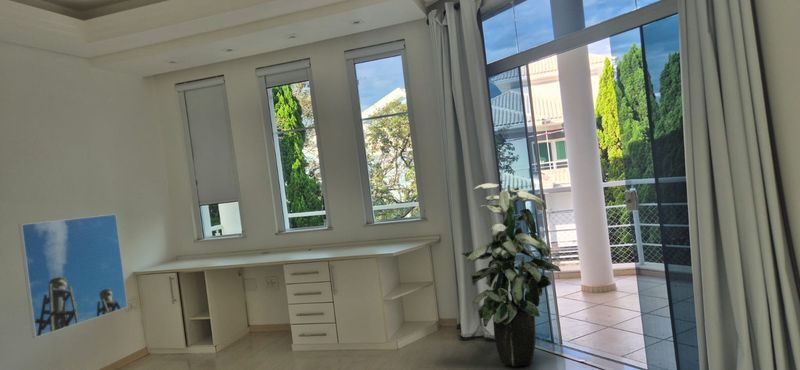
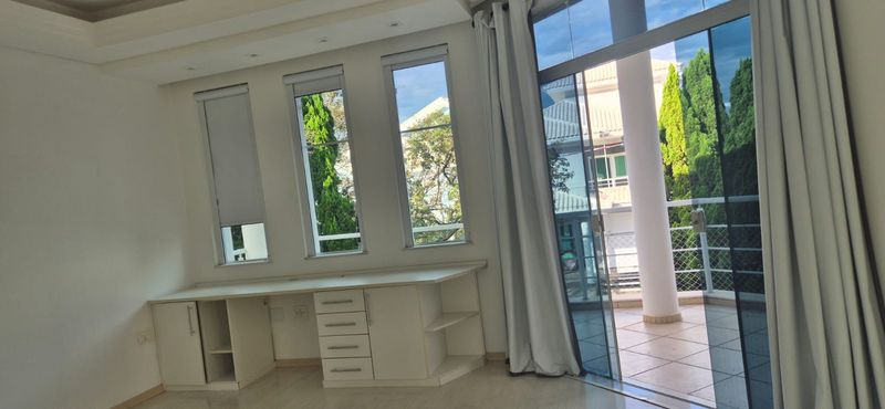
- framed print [18,213,129,339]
- indoor plant [461,182,562,367]
